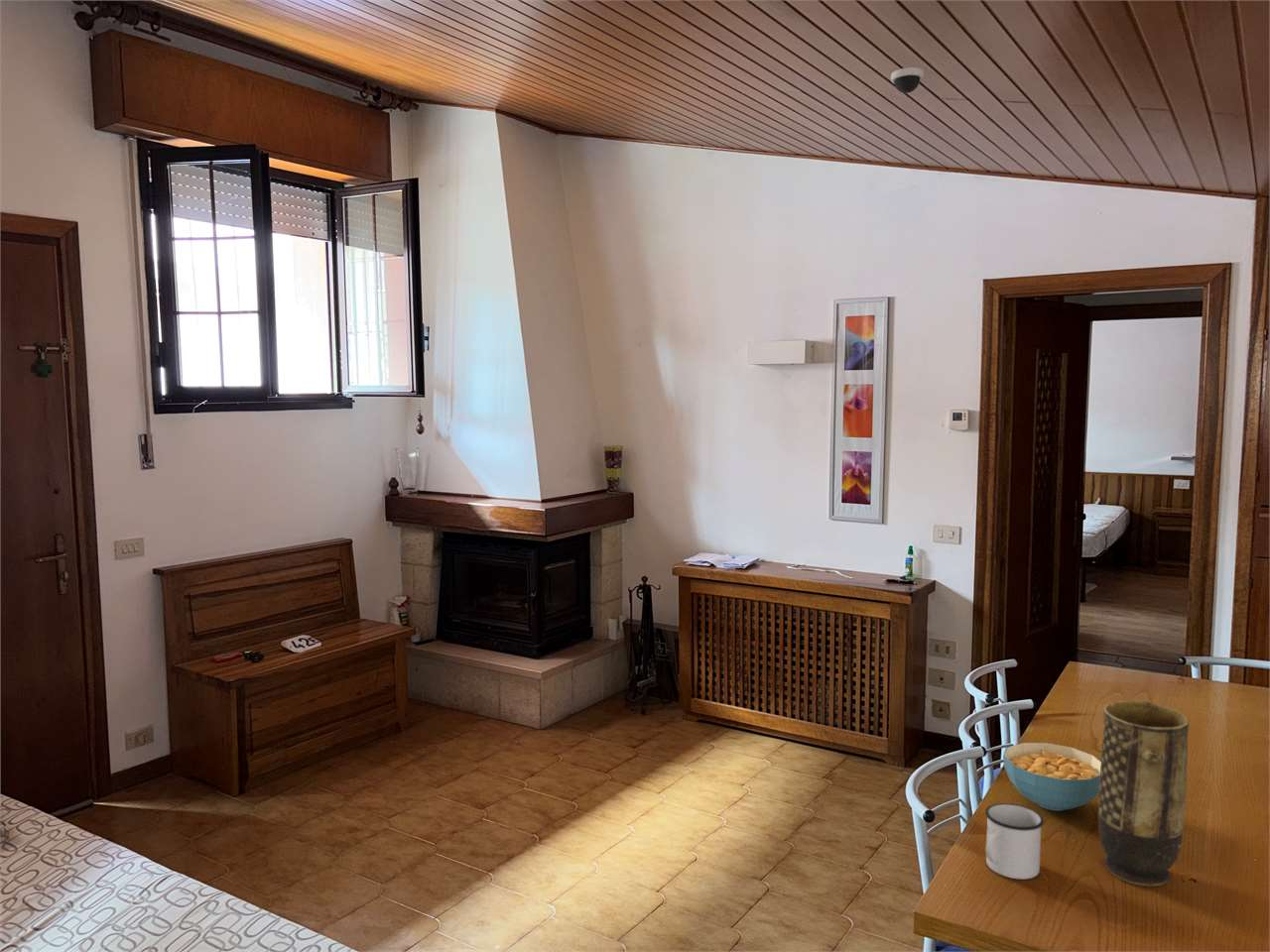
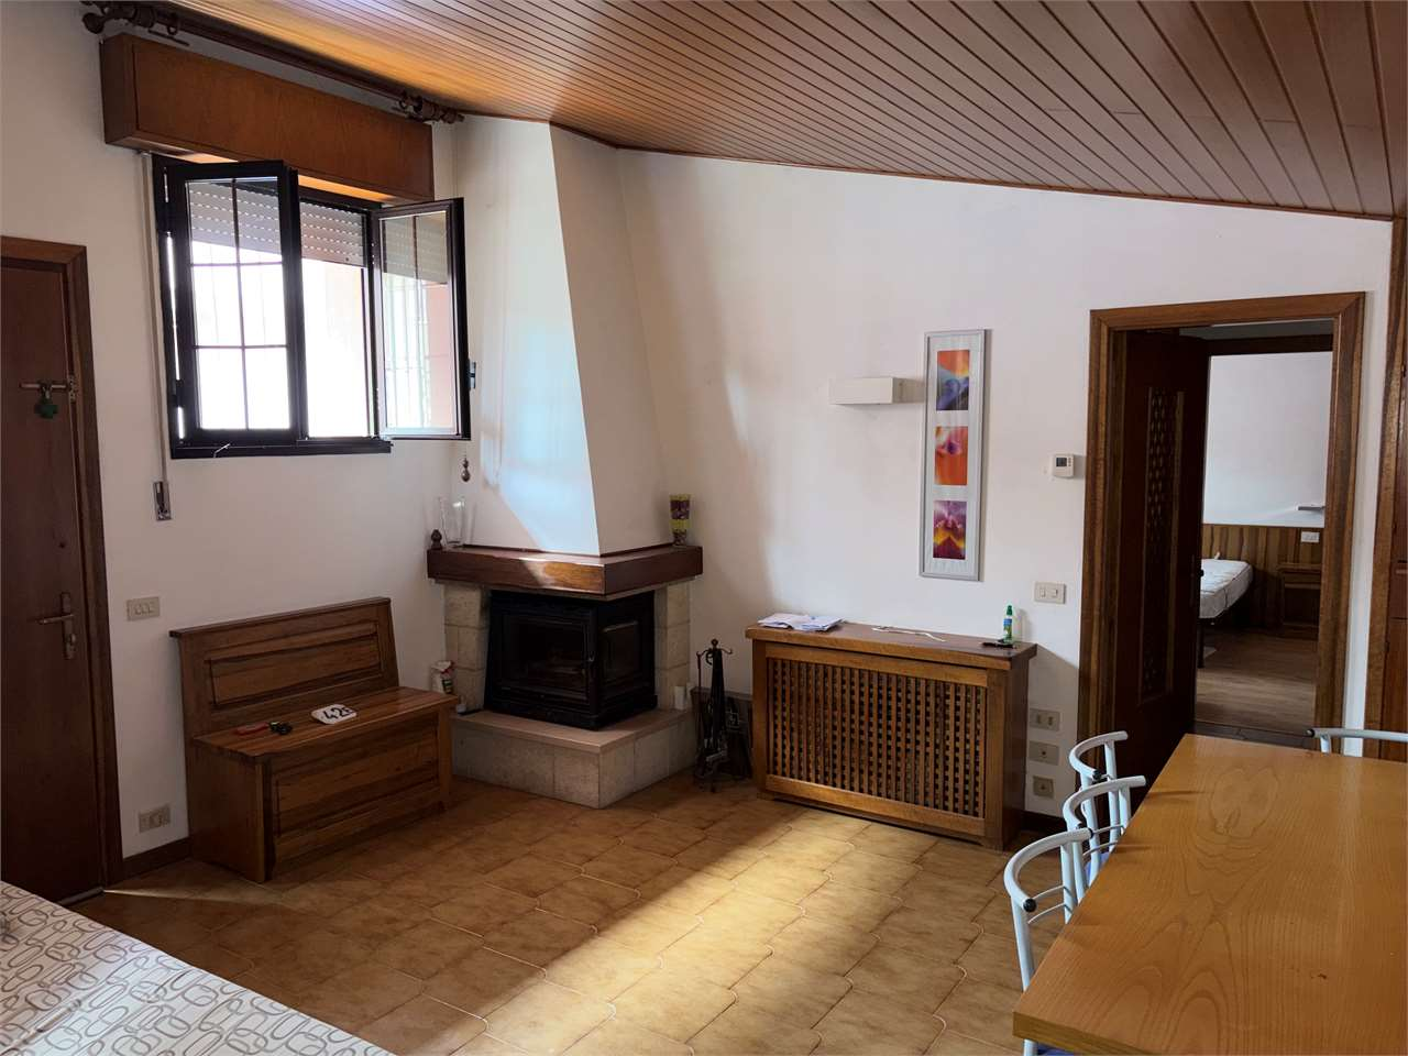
- vase [1097,699,1191,887]
- mug [984,802,1045,881]
- cereal bowl [1002,742,1101,812]
- dome security camera [890,66,925,94]
